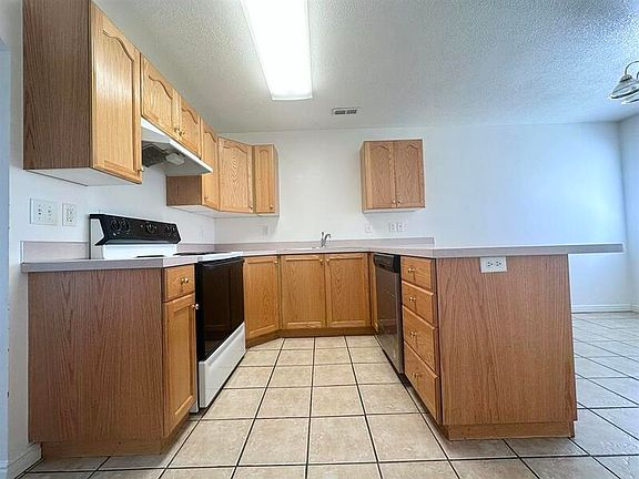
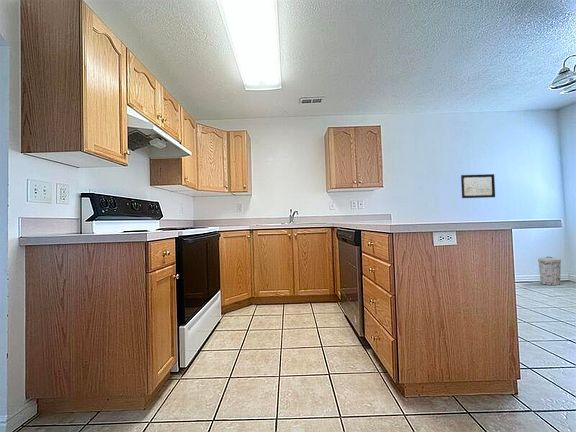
+ wall art [460,173,496,199]
+ trash can [537,256,562,286]
